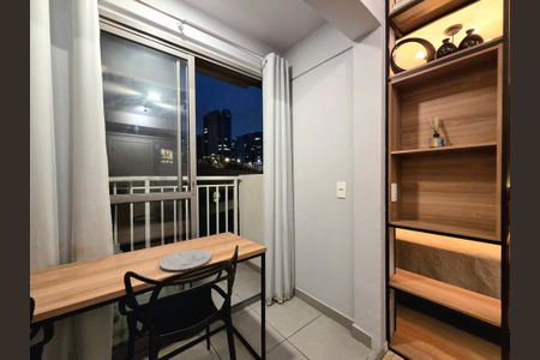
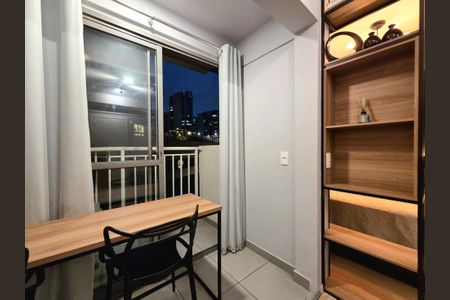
- plate [158,248,212,271]
